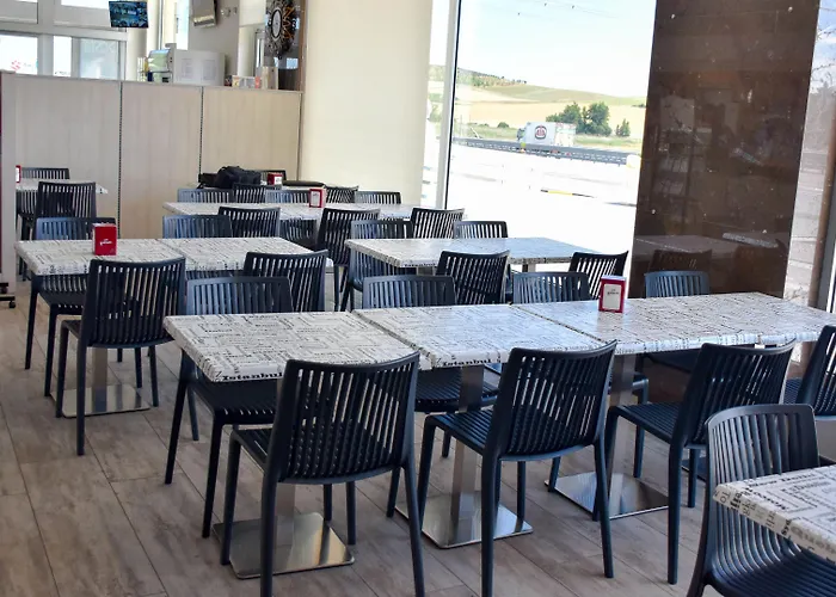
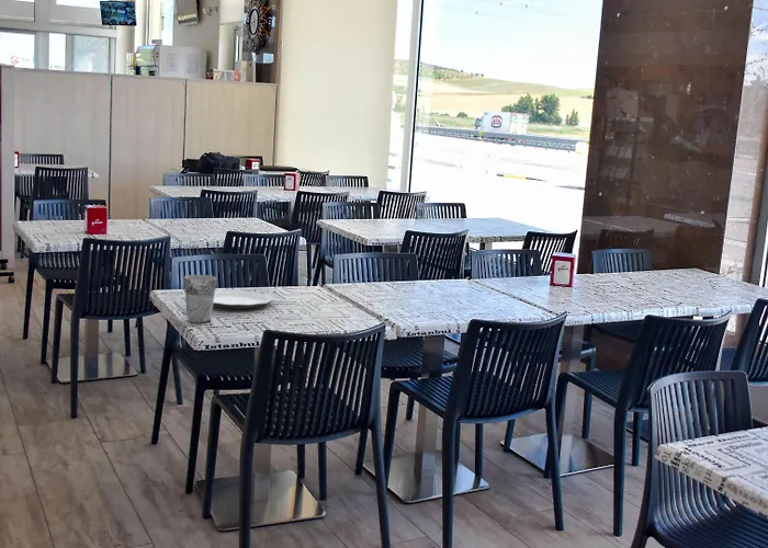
+ cup [183,274,218,323]
+ plate [213,288,275,310]
